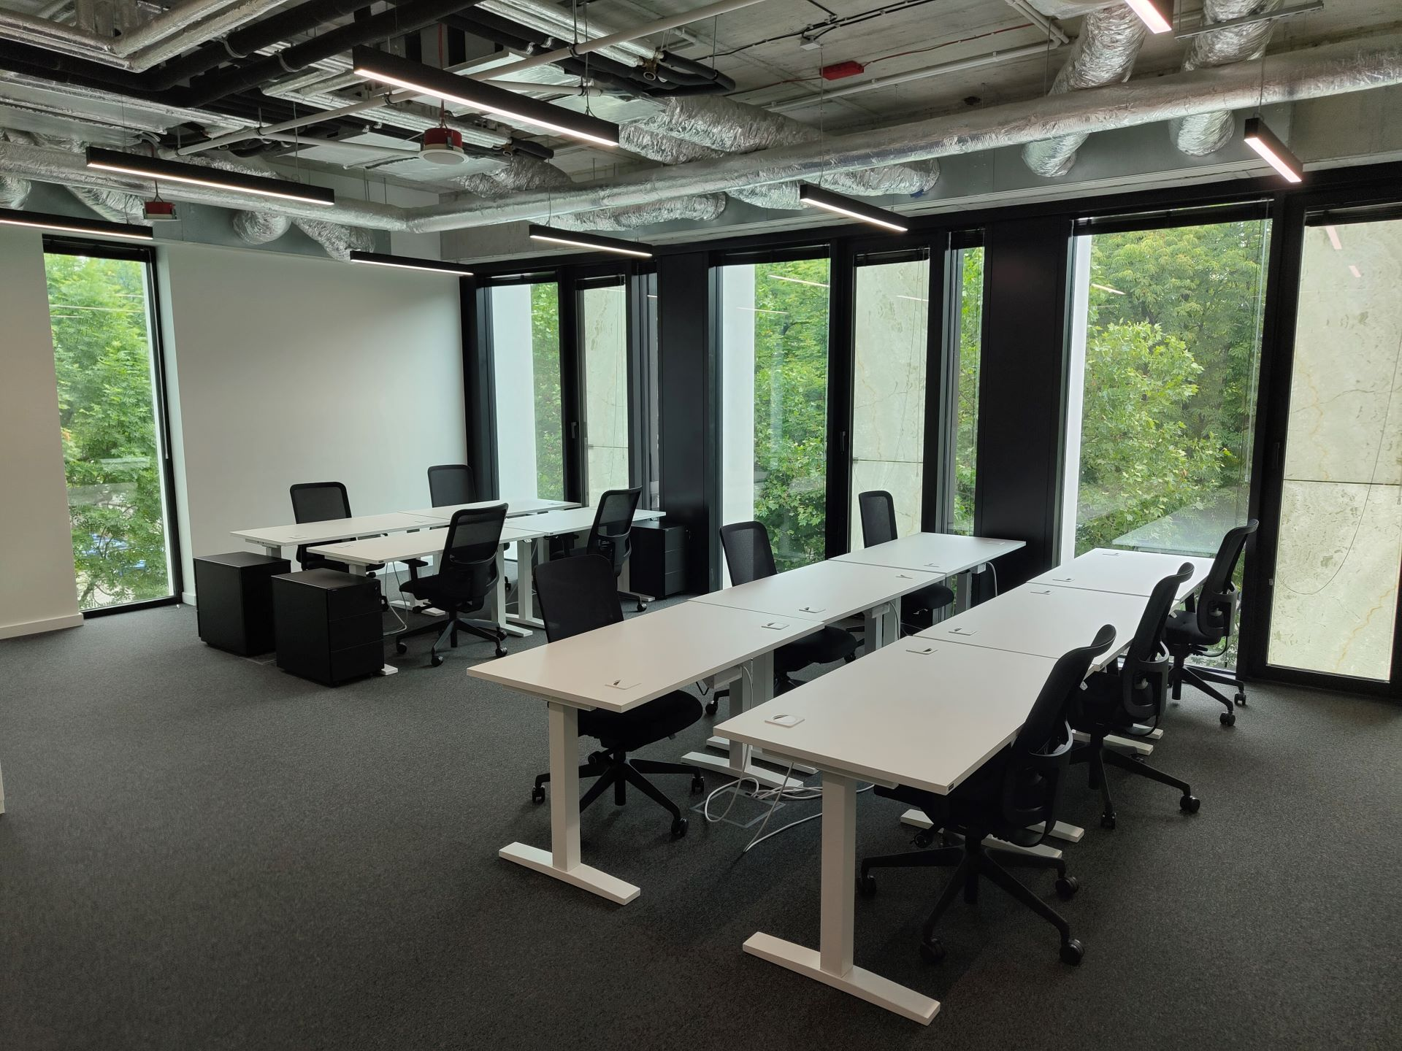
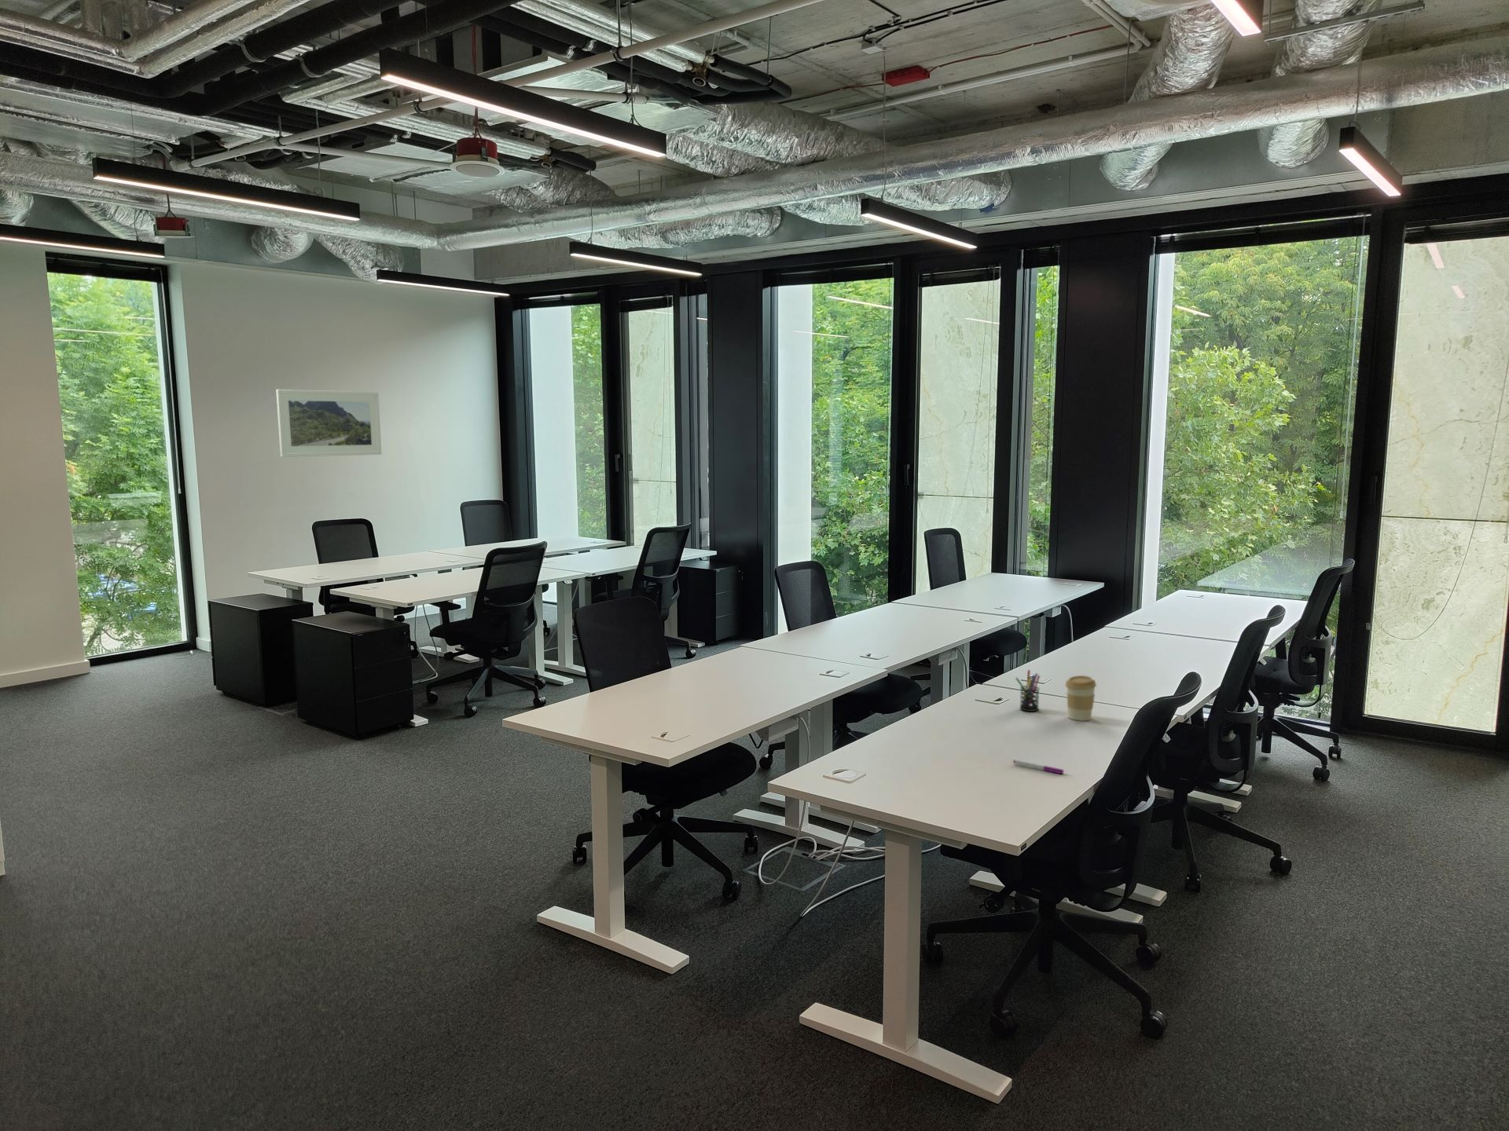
+ pen holder [1015,669,1041,713]
+ coffee cup [1065,675,1097,722]
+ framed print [276,388,381,457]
+ pen [1012,759,1065,776]
